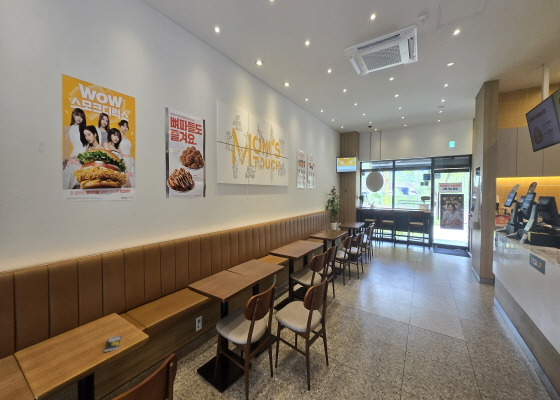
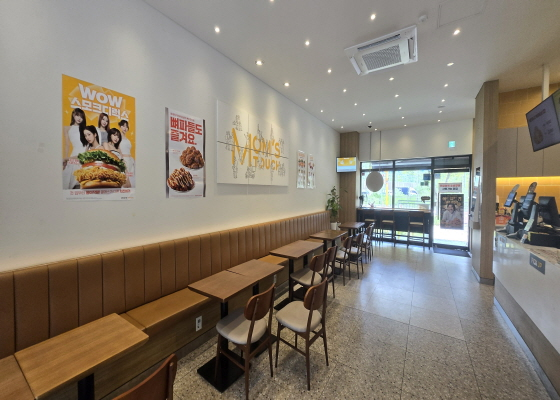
- smartphone [103,335,123,353]
